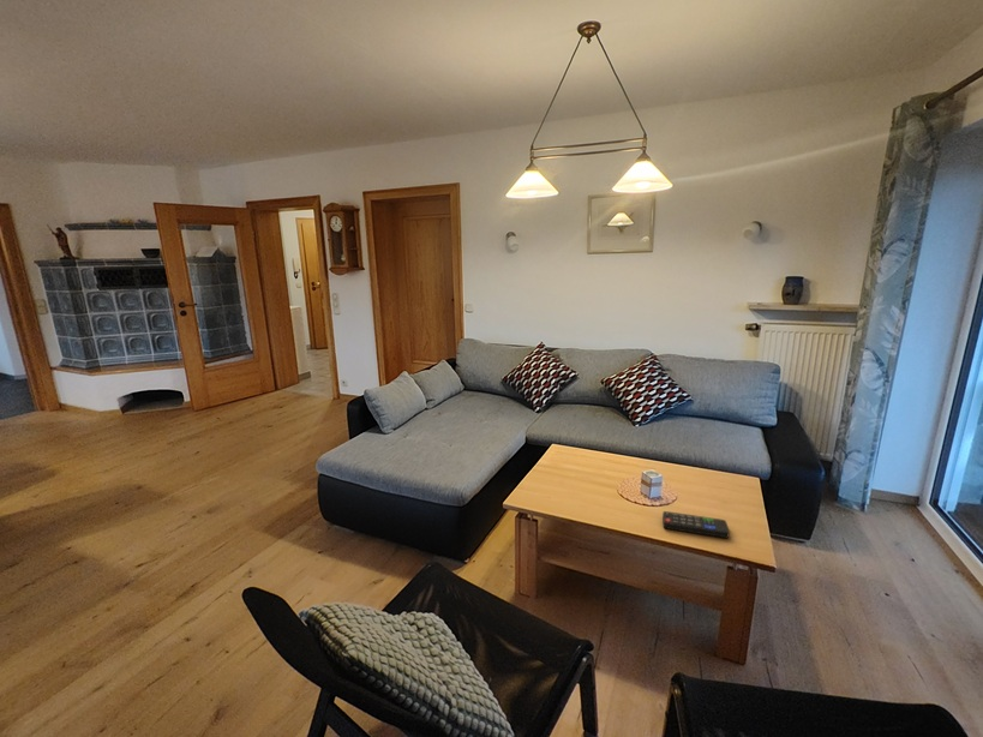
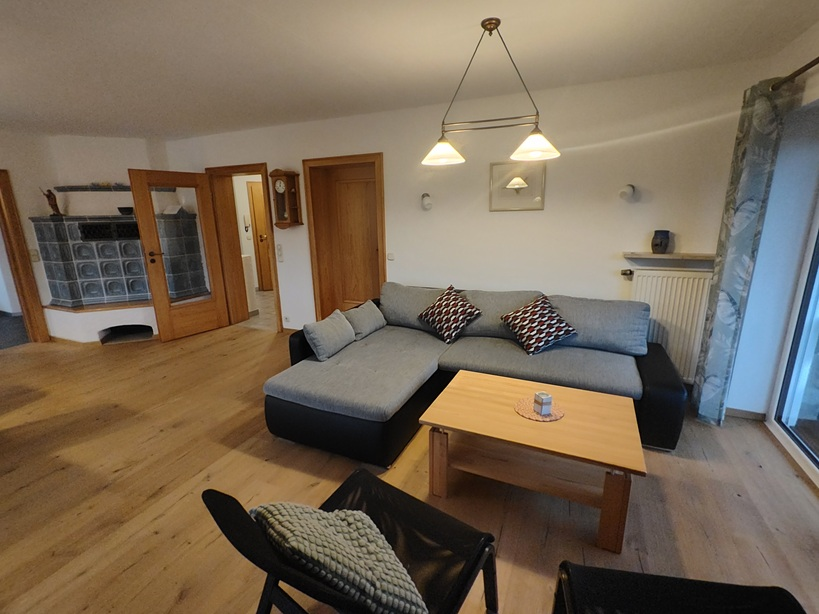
- remote control [661,510,731,539]
